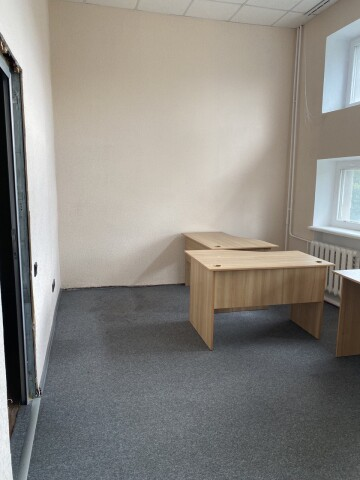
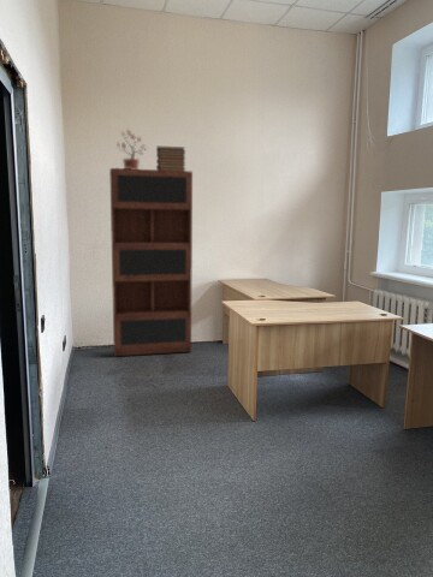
+ bookcase [108,167,194,358]
+ book stack [155,145,188,171]
+ potted plant [115,129,148,169]
